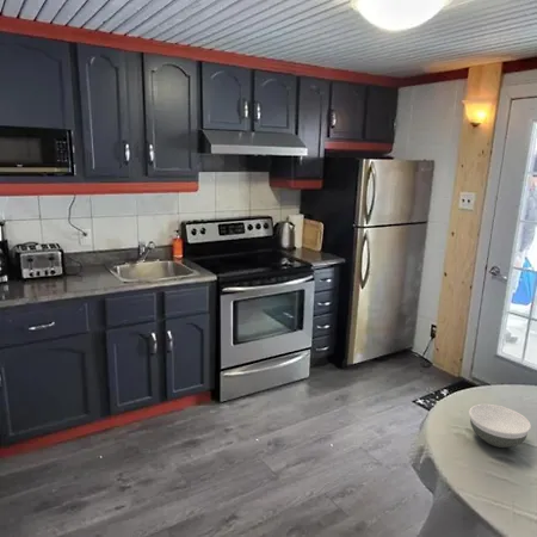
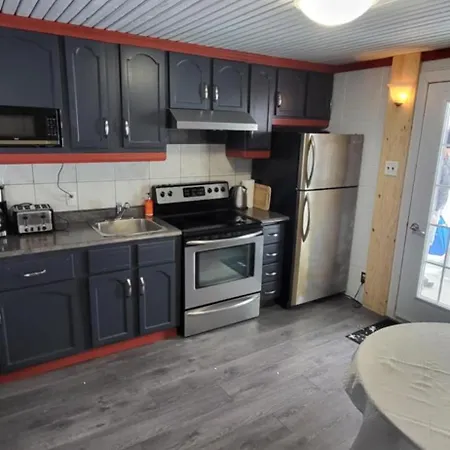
- bowl [468,403,532,449]
